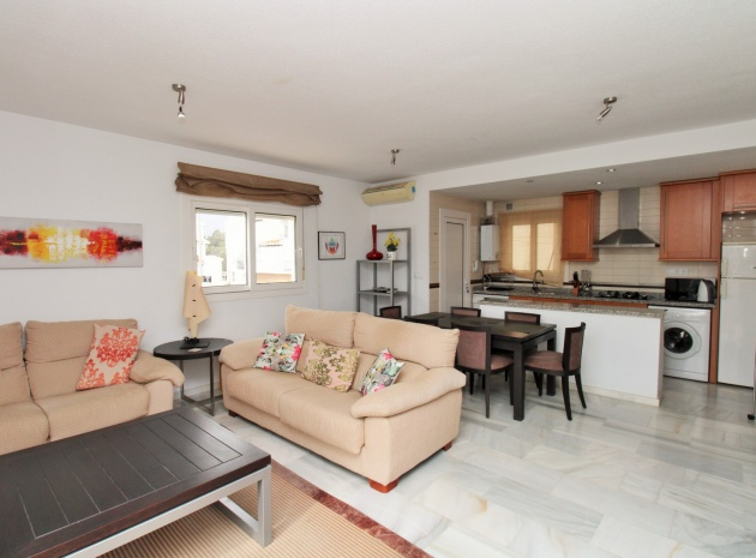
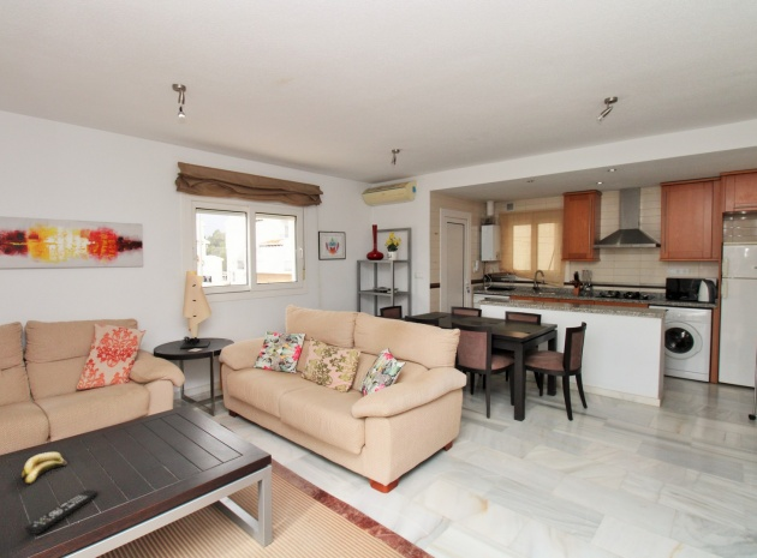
+ banana [20,451,68,485]
+ remote control [24,488,100,535]
